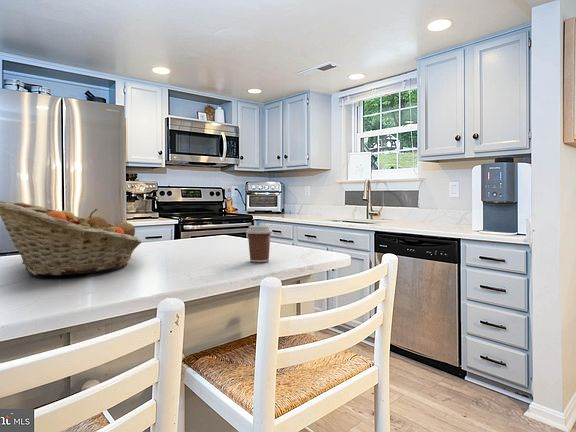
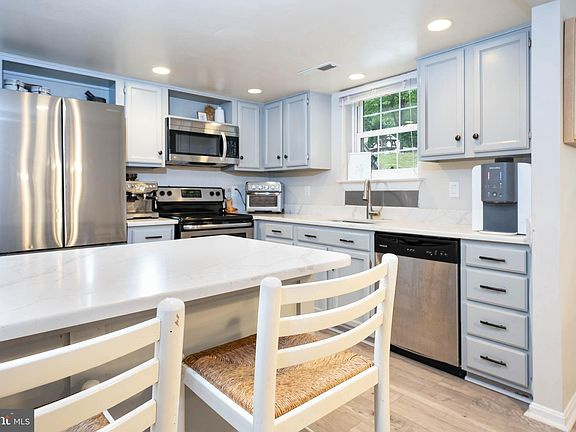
- coffee cup [245,225,273,263]
- fruit basket [0,200,142,277]
